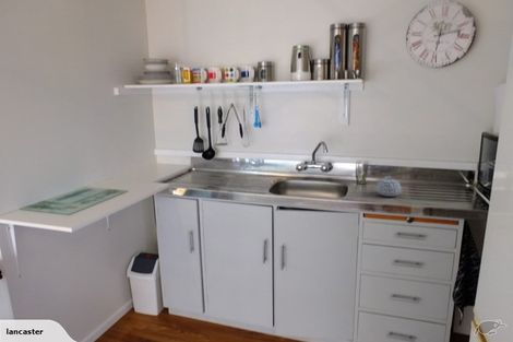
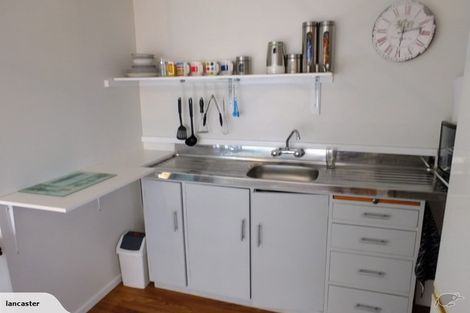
- teapot [375,175,403,198]
